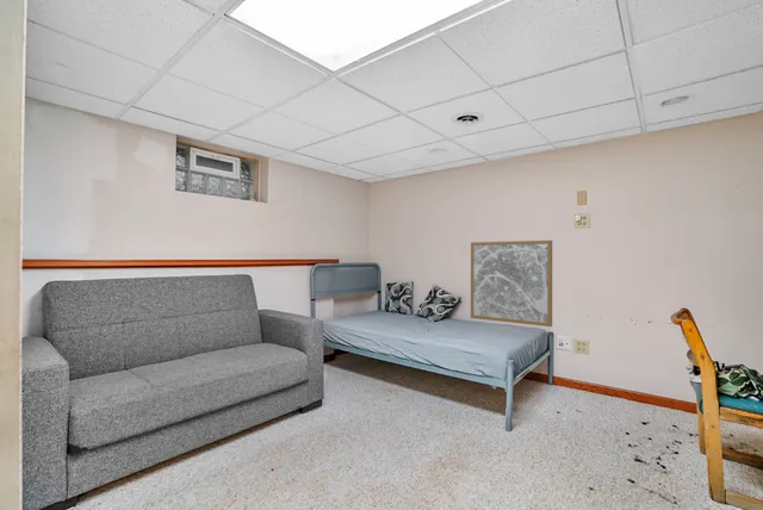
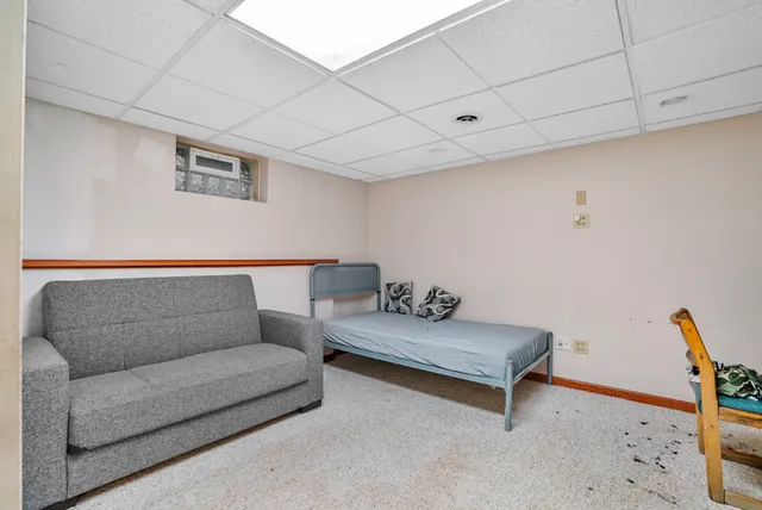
- wall art [470,240,553,328]
